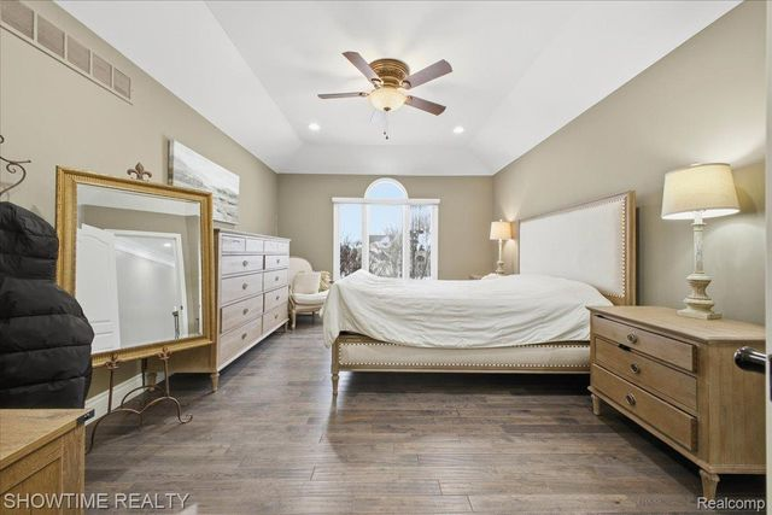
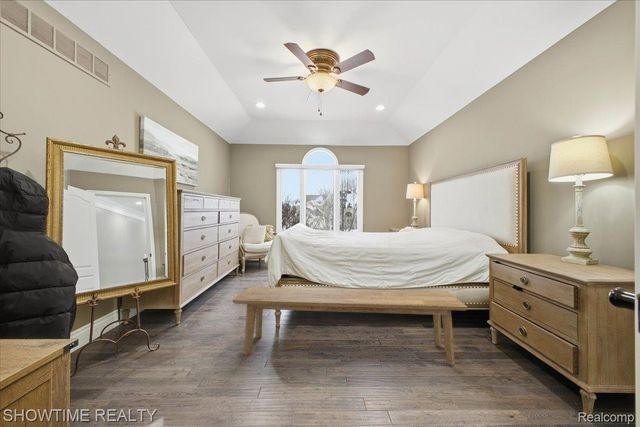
+ bench [232,286,469,366]
